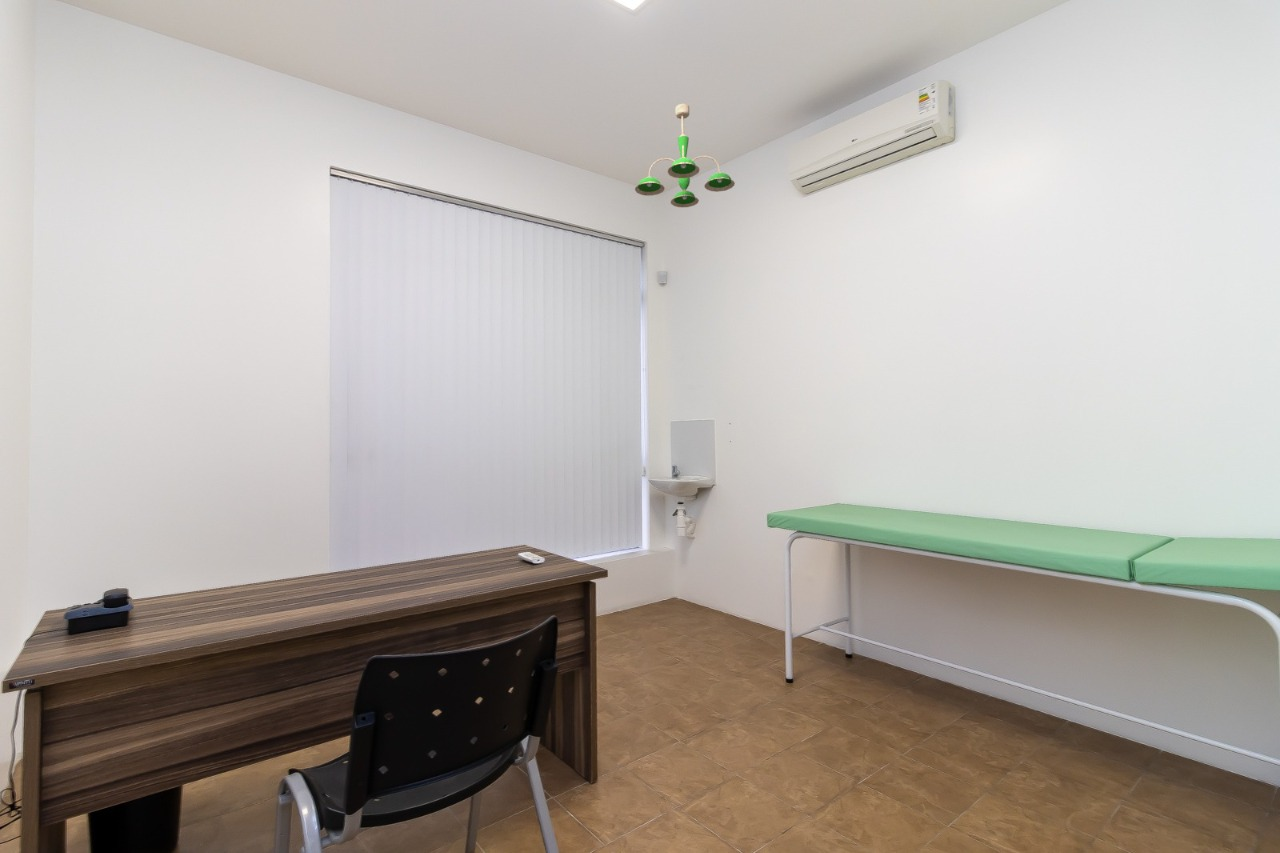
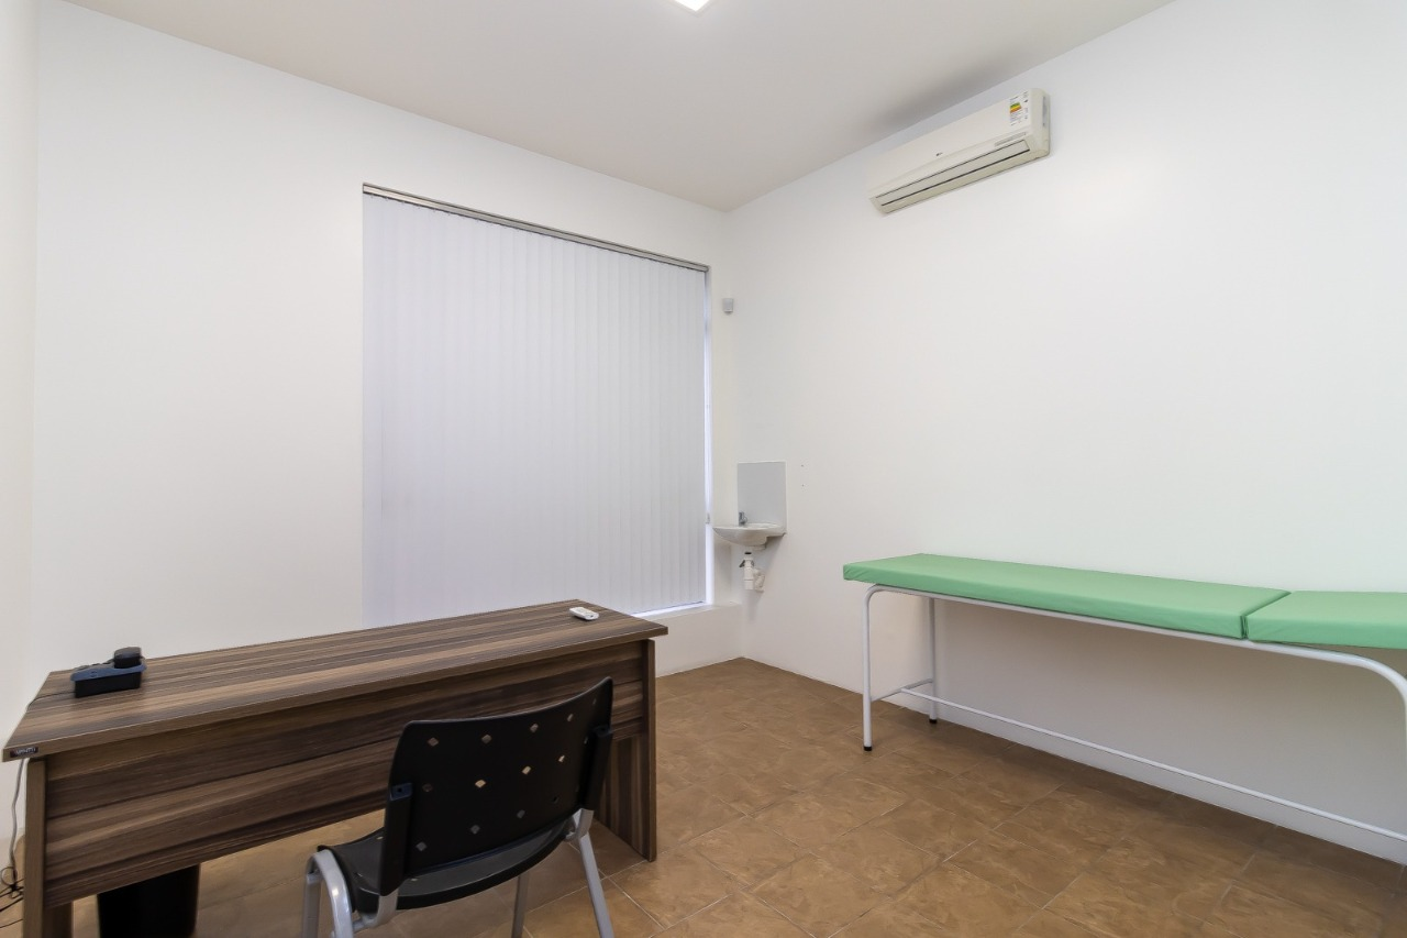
- ceiling light fixture [634,103,736,208]
